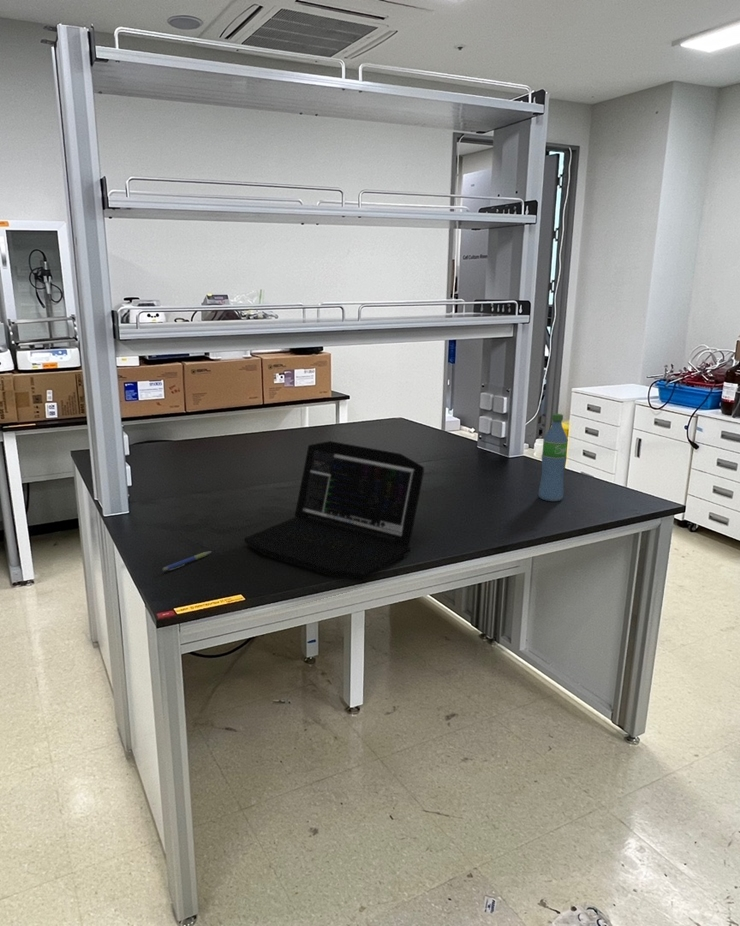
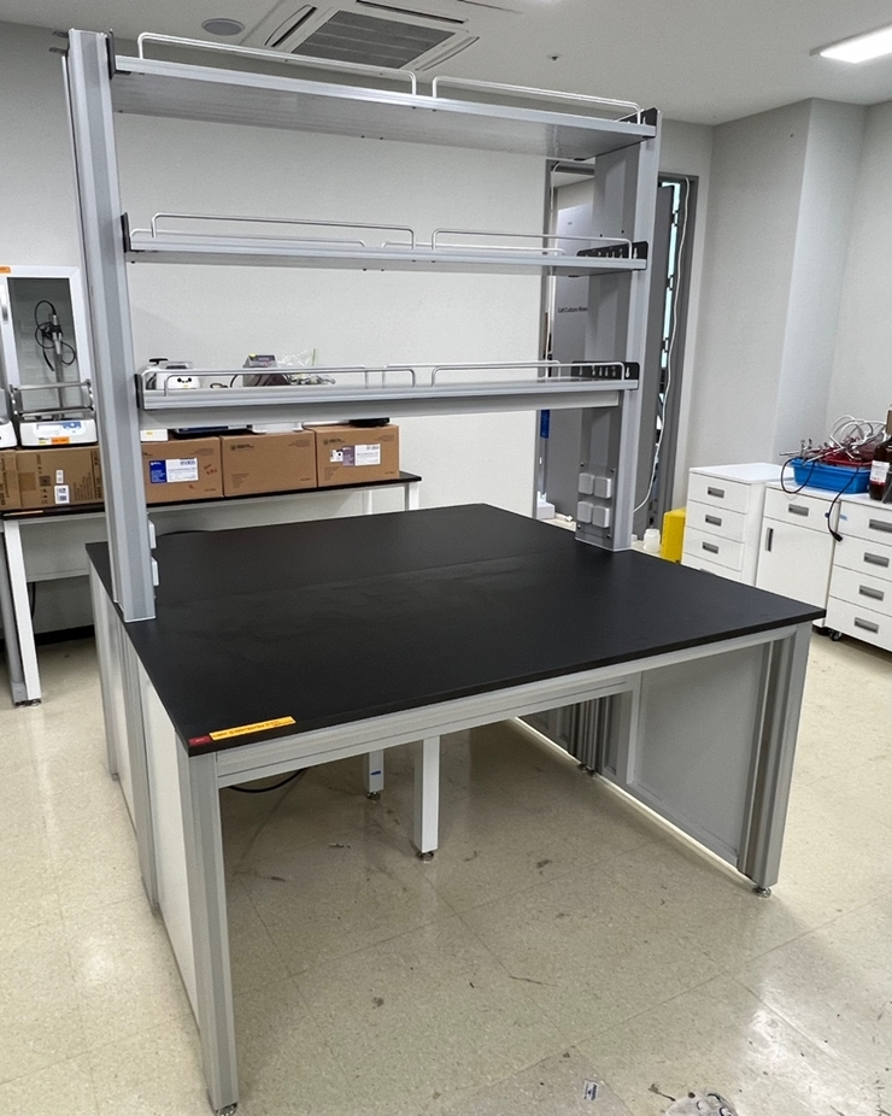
- water bottle [538,413,569,502]
- pen [162,550,212,572]
- laptop [243,440,425,582]
